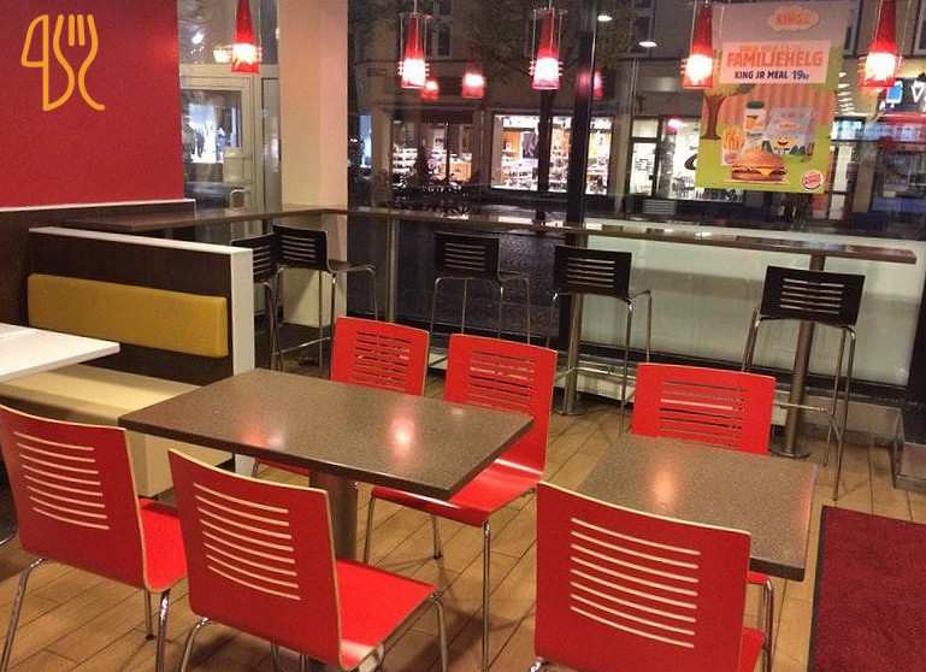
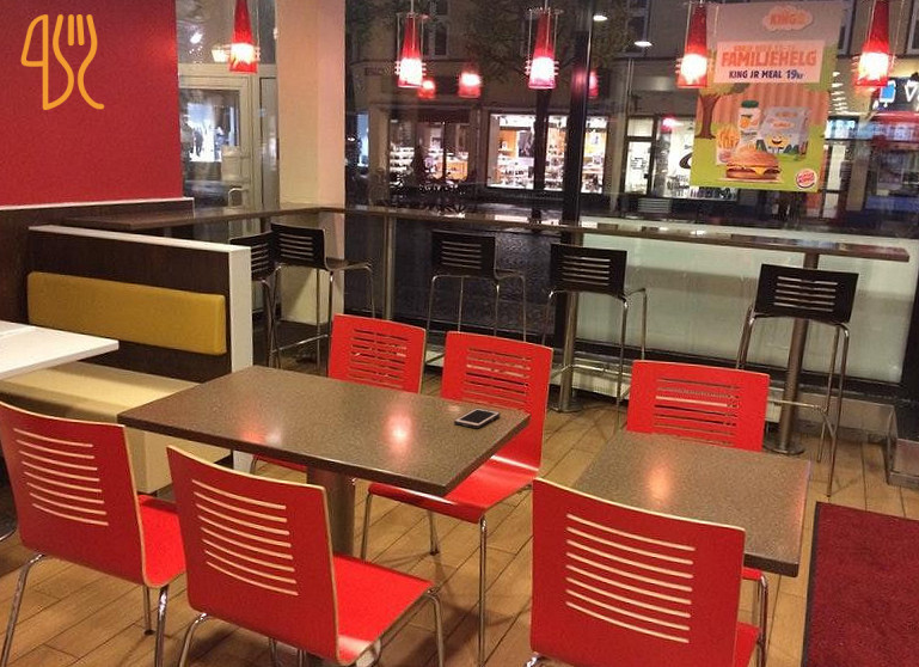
+ cell phone [453,408,501,429]
